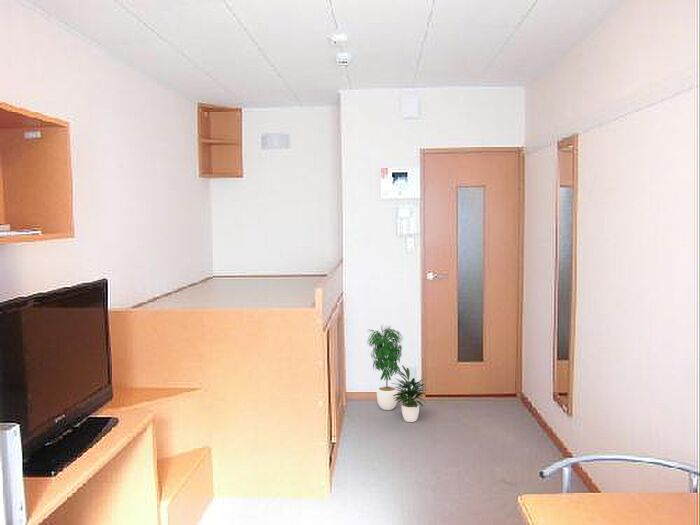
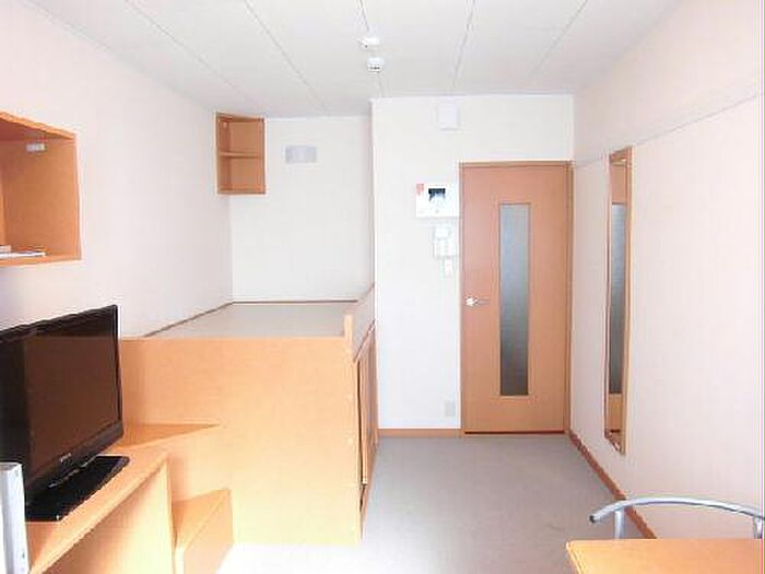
- potted plant [366,324,429,423]
